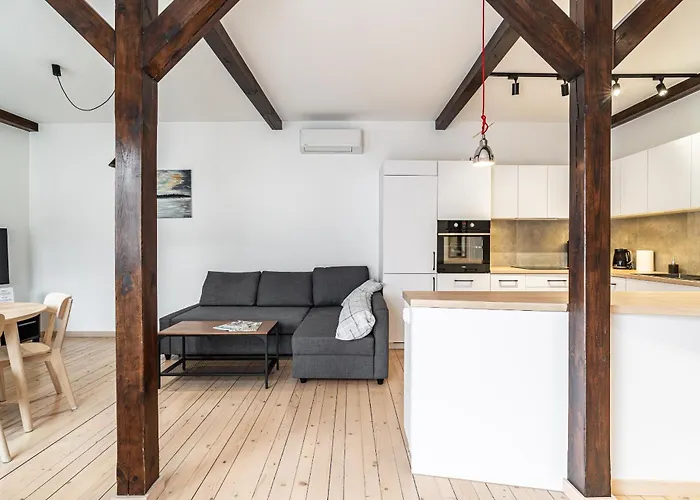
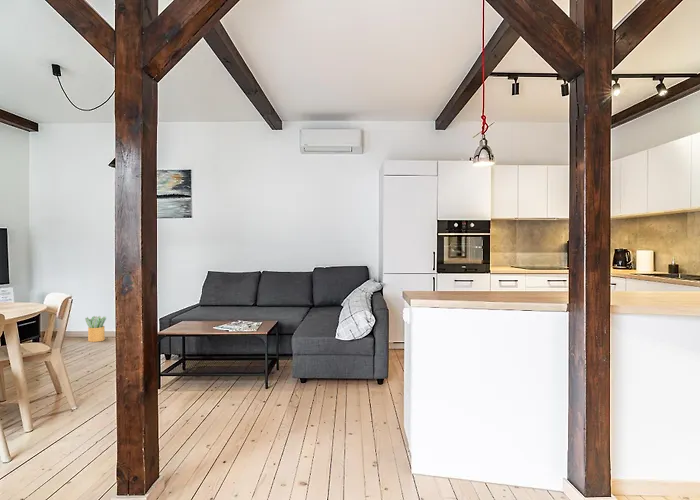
+ potted plant [84,315,107,343]
